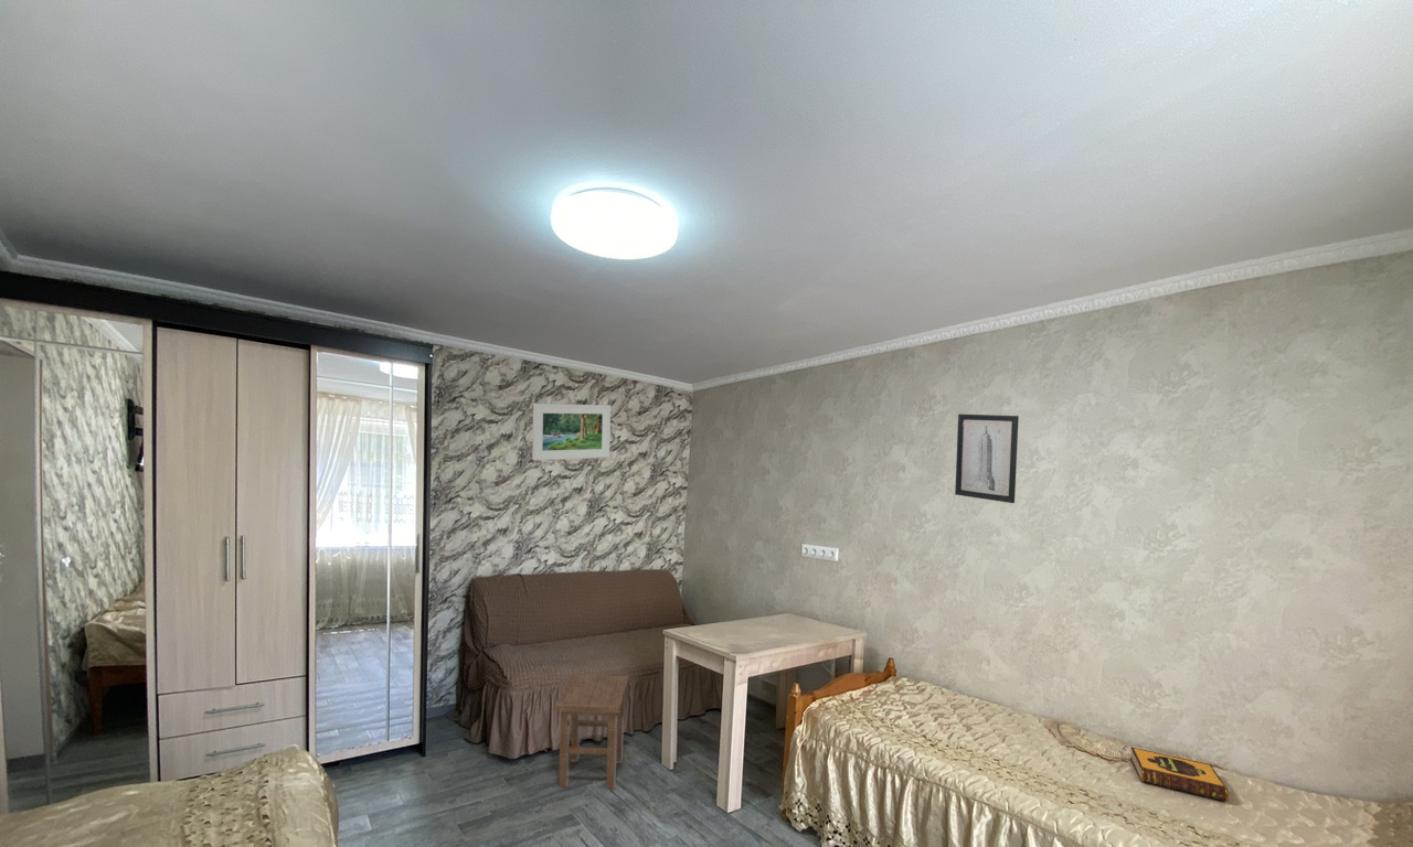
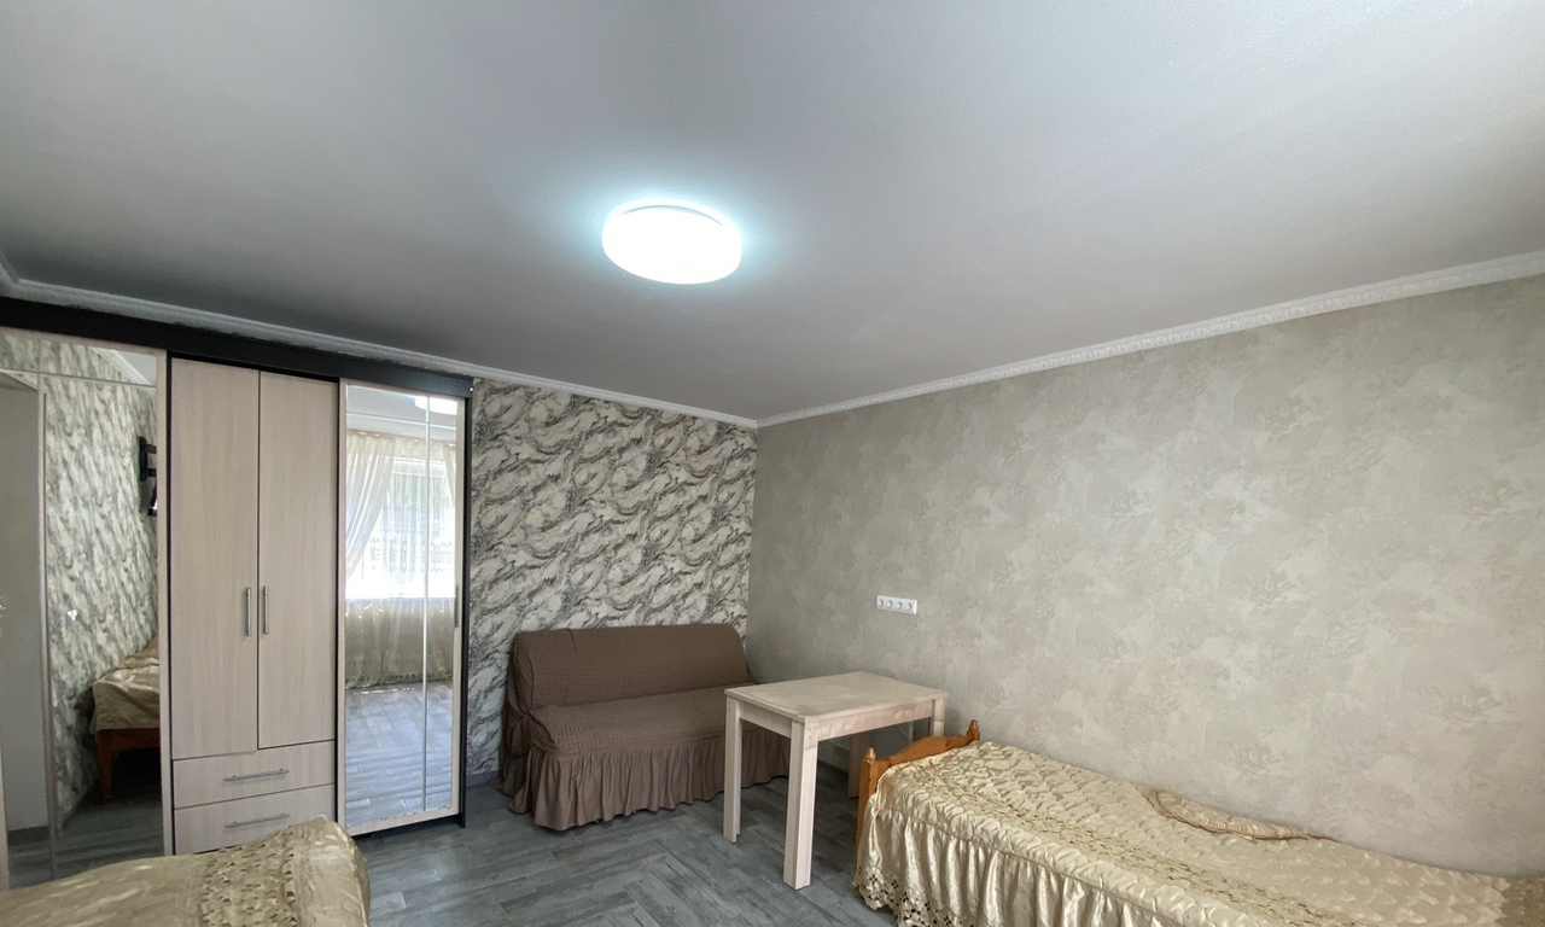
- stool [554,674,629,791]
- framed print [531,403,612,461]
- wall art [954,414,1020,504]
- hardback book [1129,747,1230,803]
